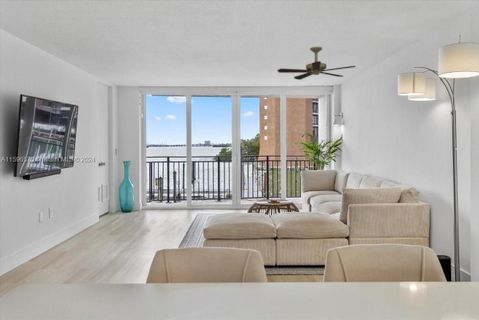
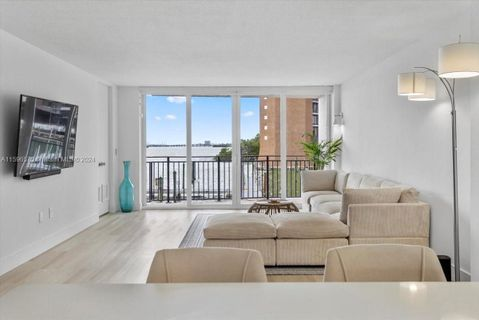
- ceiling fan [277,46,356,81]
